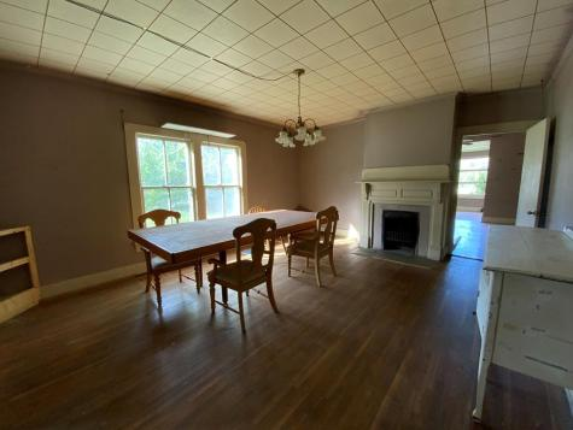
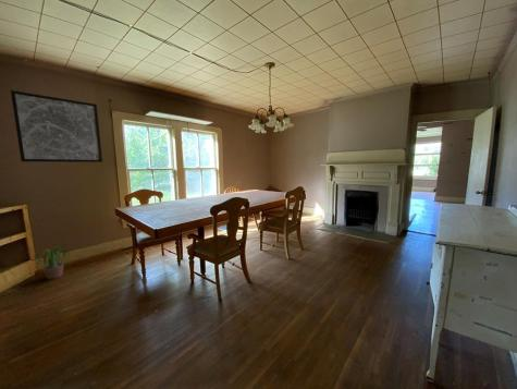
+ potted plant [29,245,70,280]
+ wall art [10,89,103,163]
